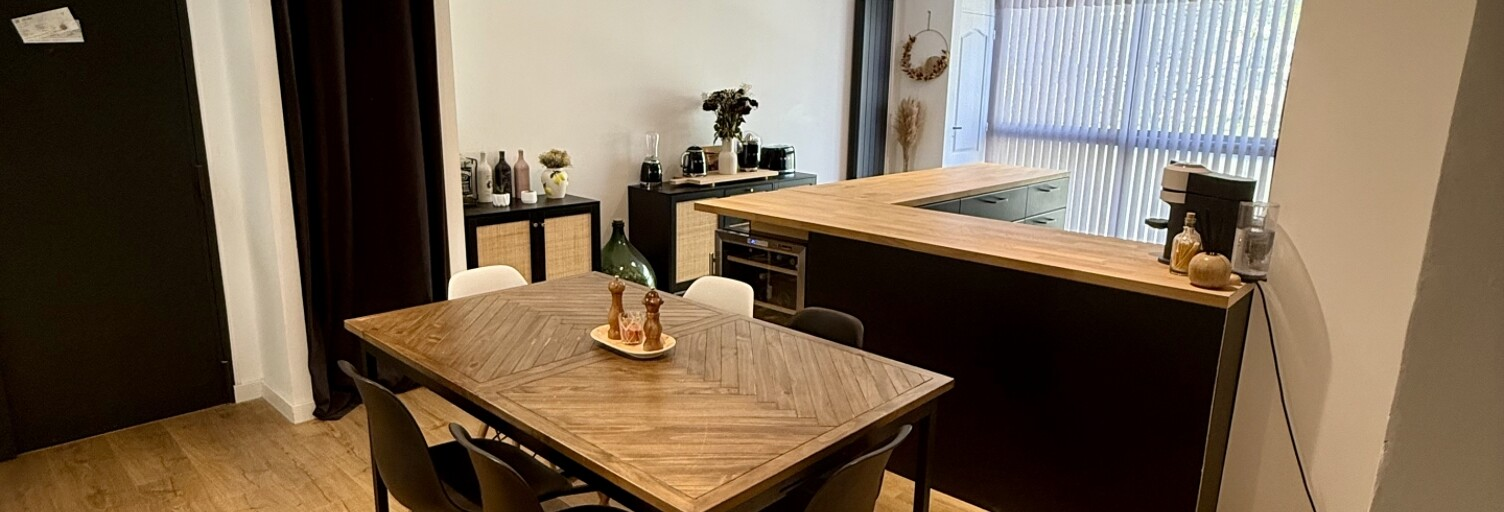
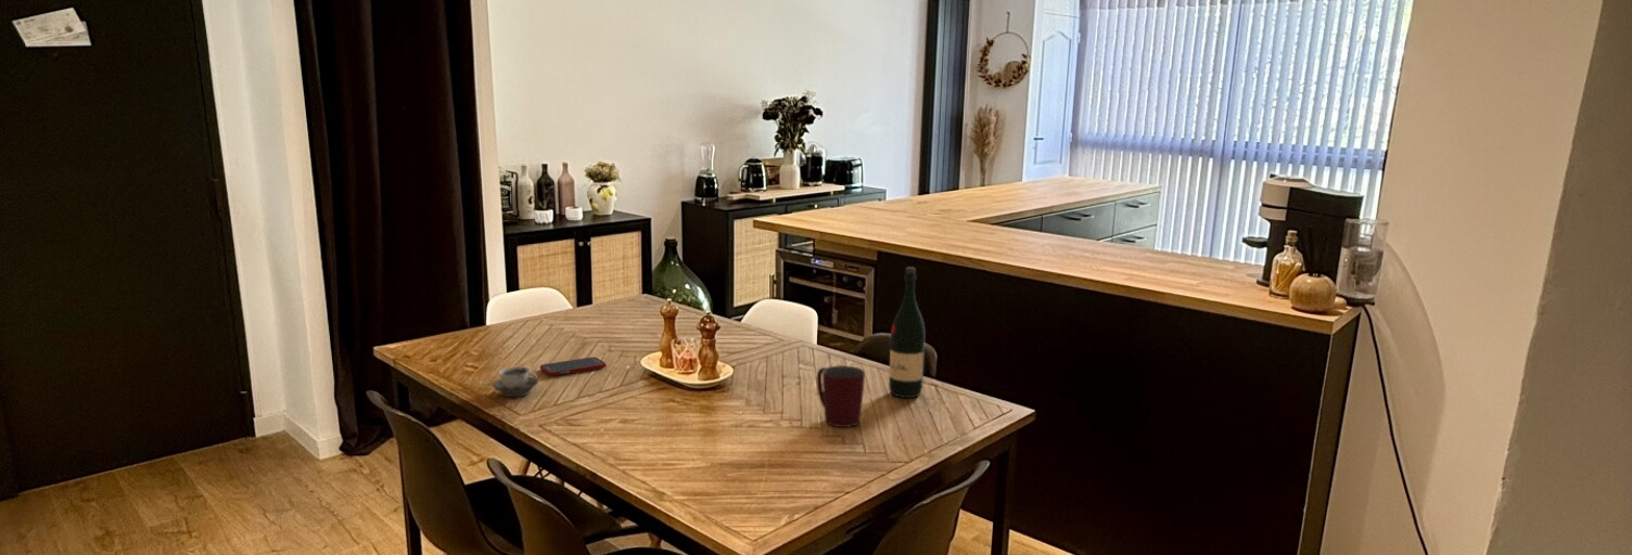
+ wine bottle [888,266,926,399]
+ cell phone [539,356,608,377]
+ mug [816,364,866,428]
+ cup [492,365,539,398]
